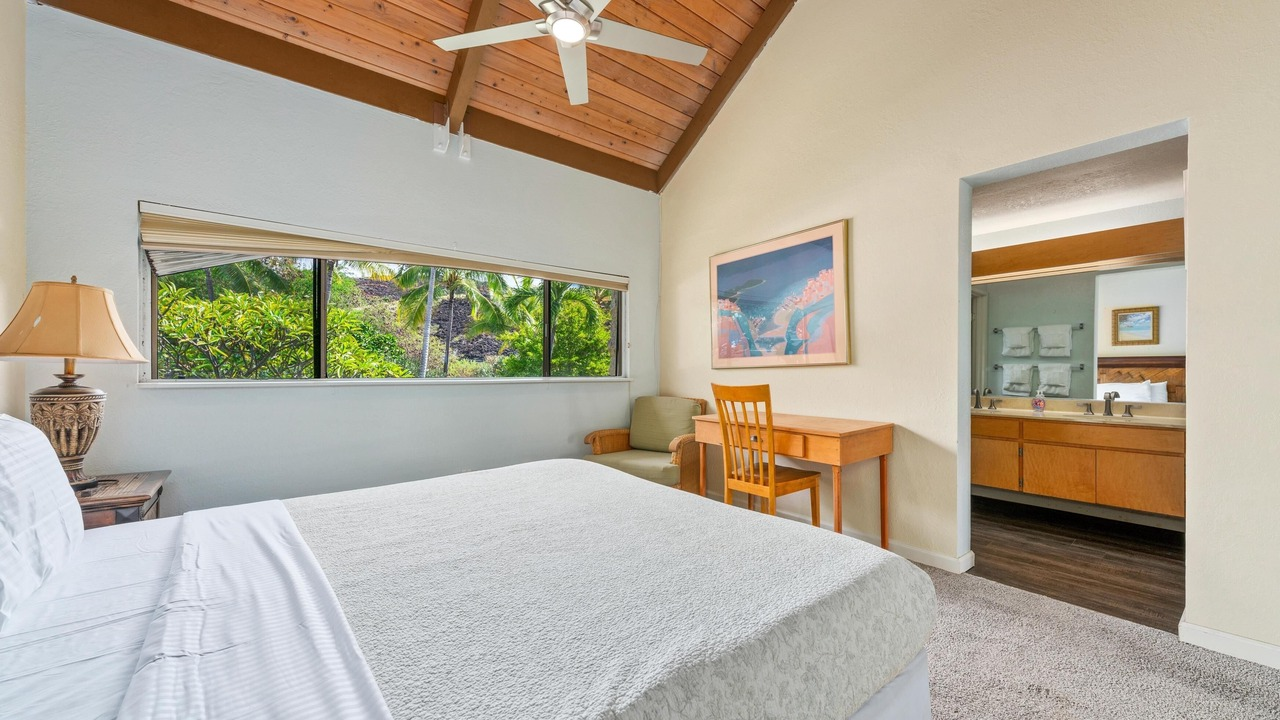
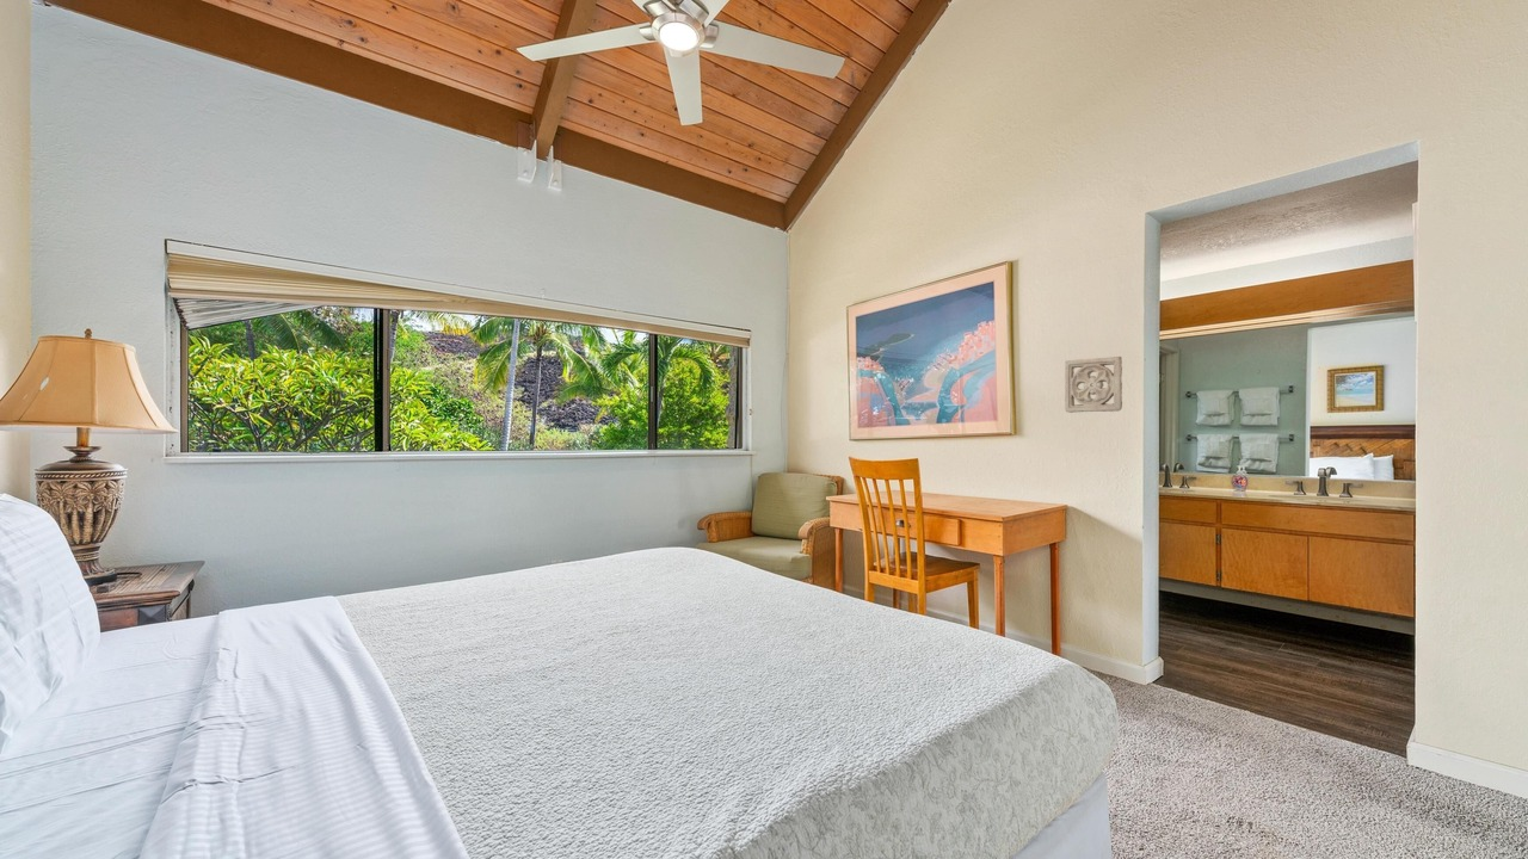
+ wall ornament [1064,356,1123,414]
